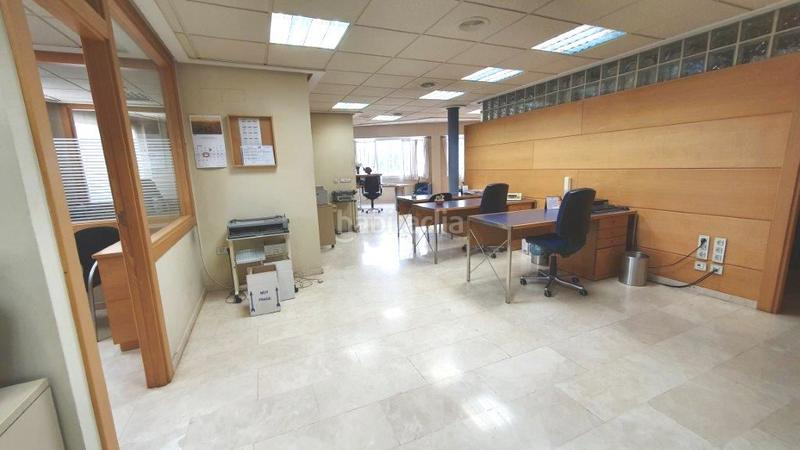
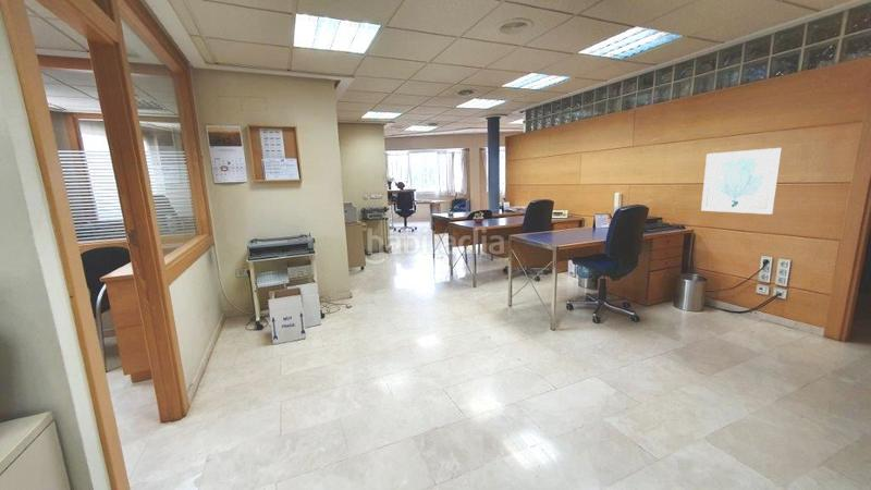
+ wall art [700,147,783,216]
